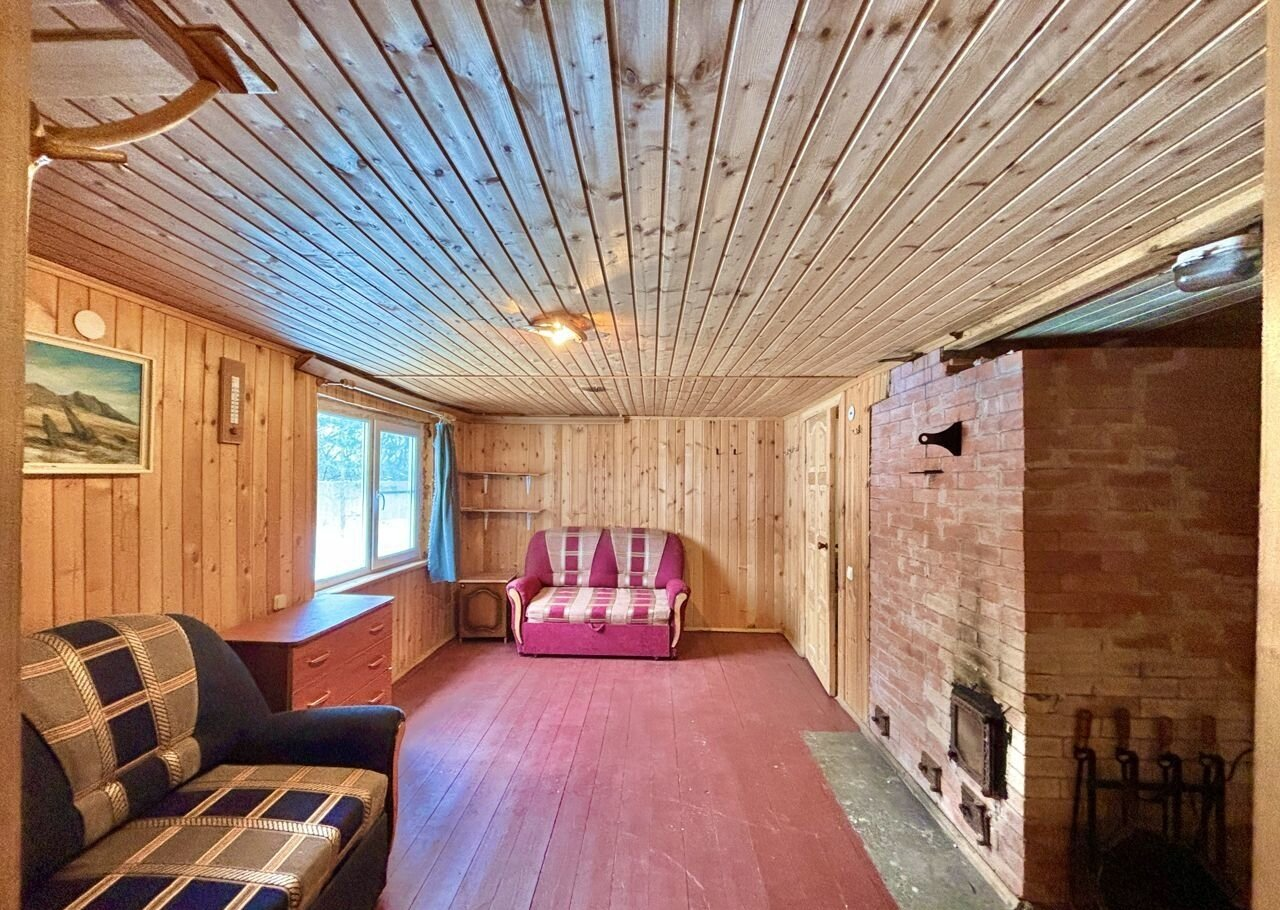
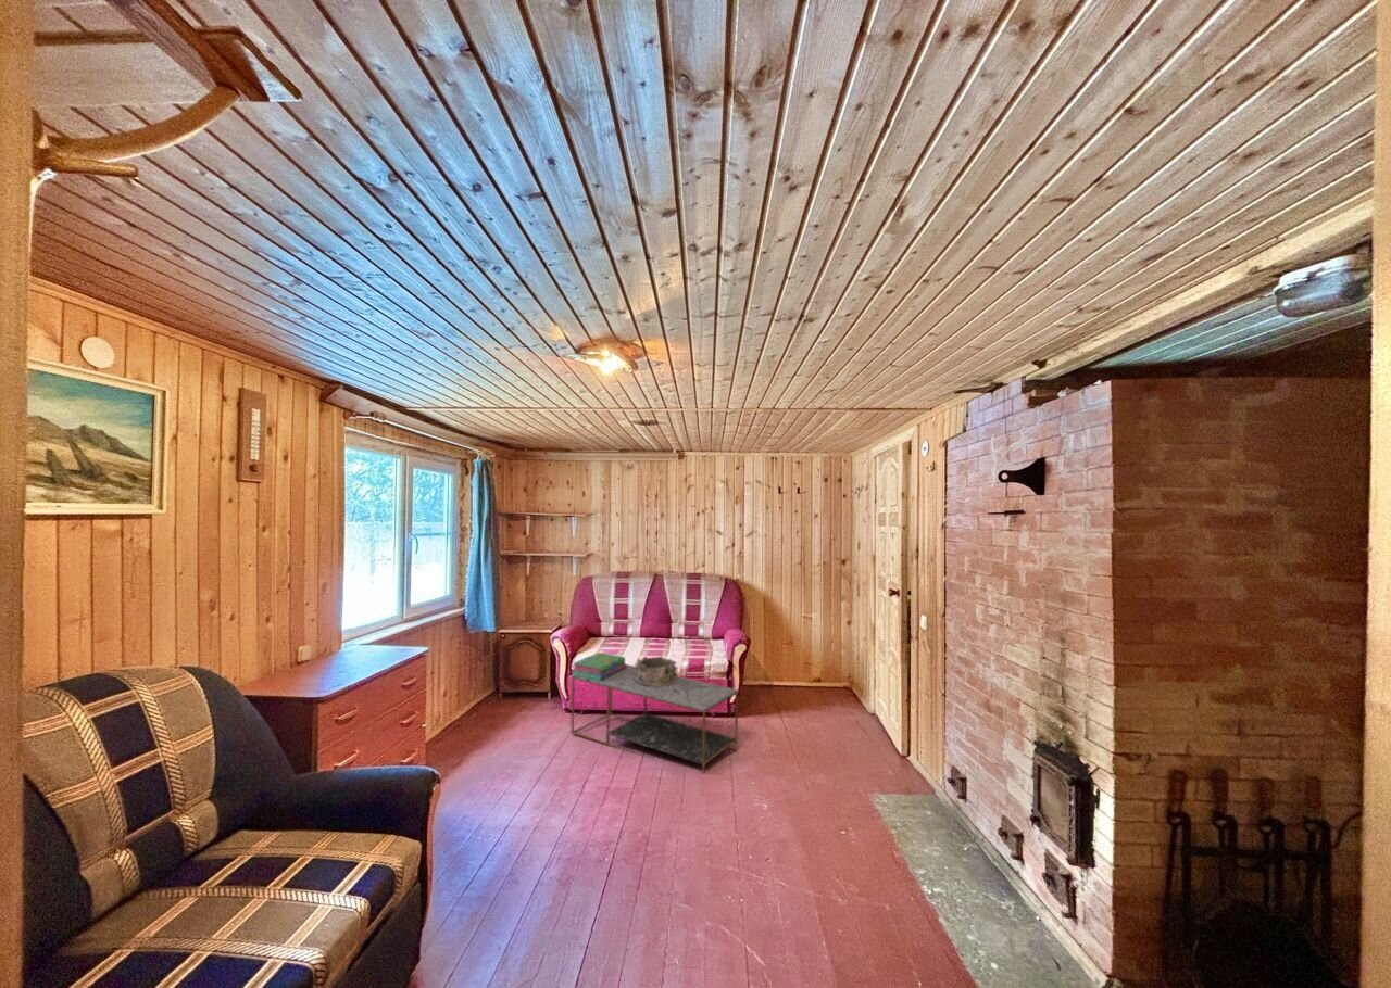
+ stack of books [569,651,627,681]
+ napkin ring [634,655,679,687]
+ coffee table [571,663,739,775]
